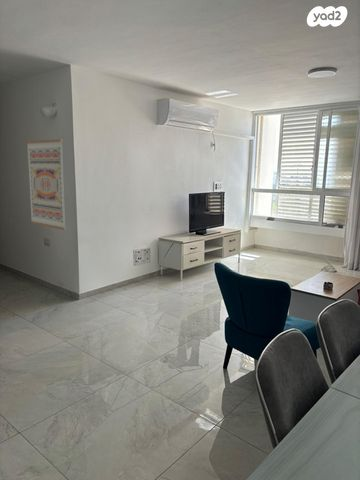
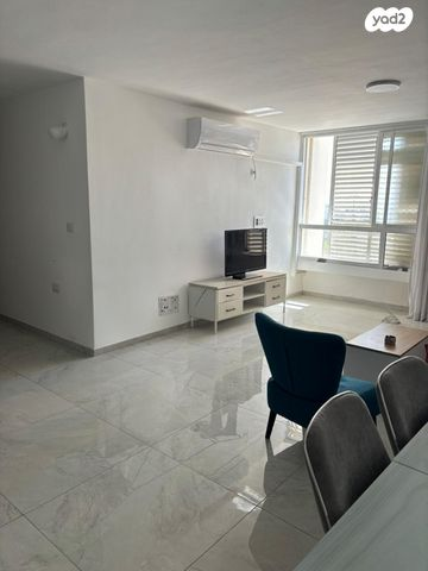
- wall art [26,138,67,231]
